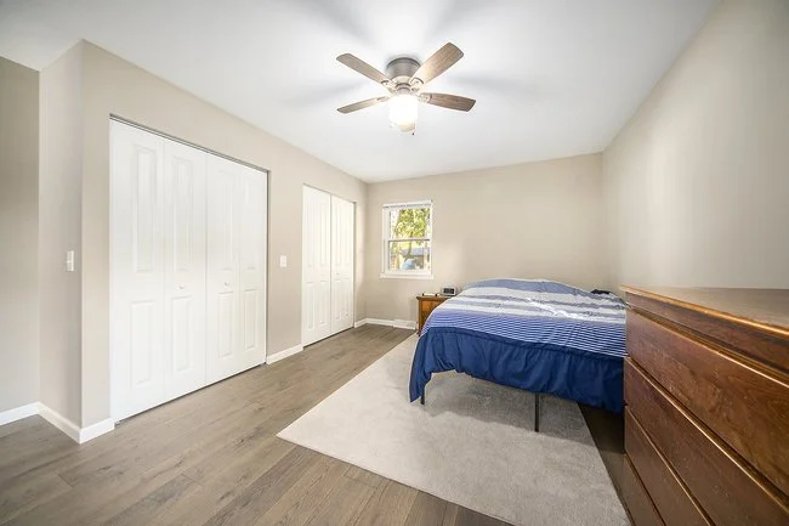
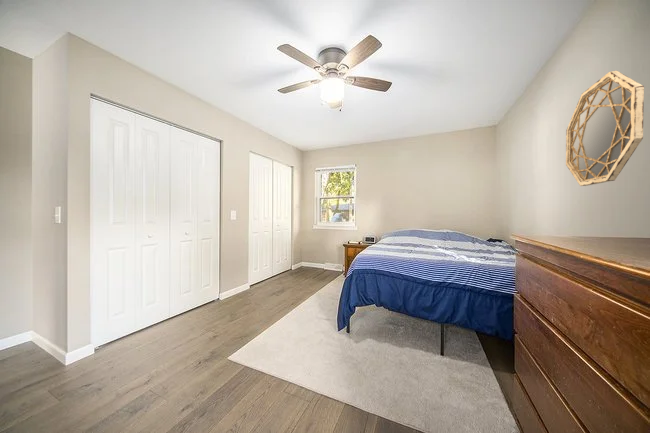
+ home mirror [565,70,645,187]
